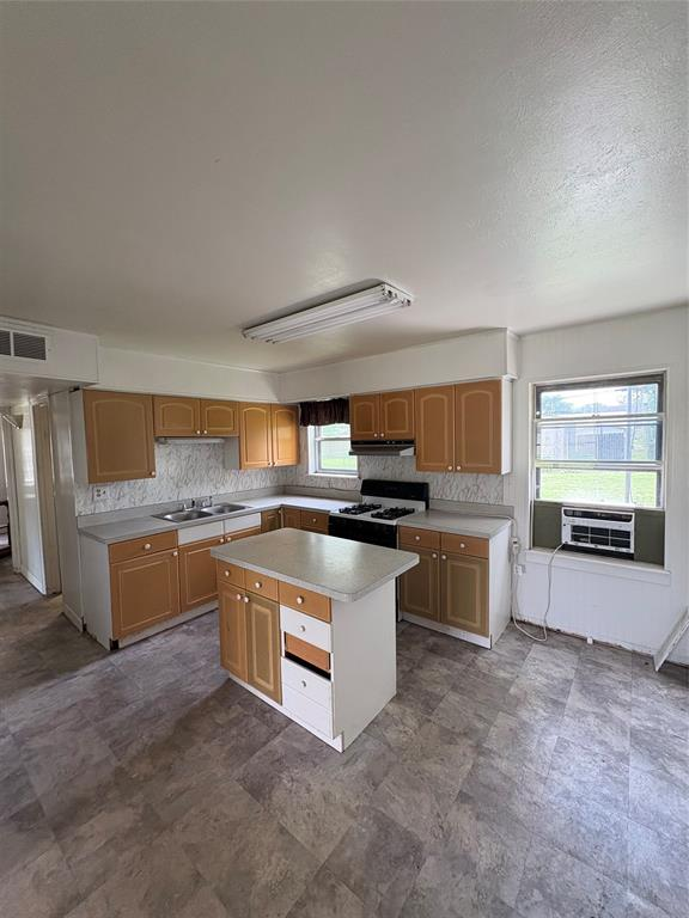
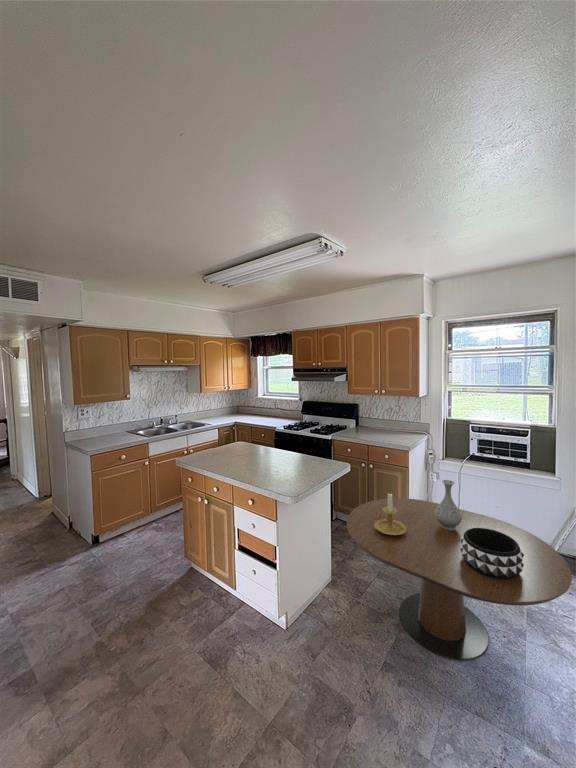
+ candle holder [374,493,407,535]
+ dining table [346,497,573,661]
+ decorative bowl [460,528,524,579]
+ vase [434,479,462,530]
